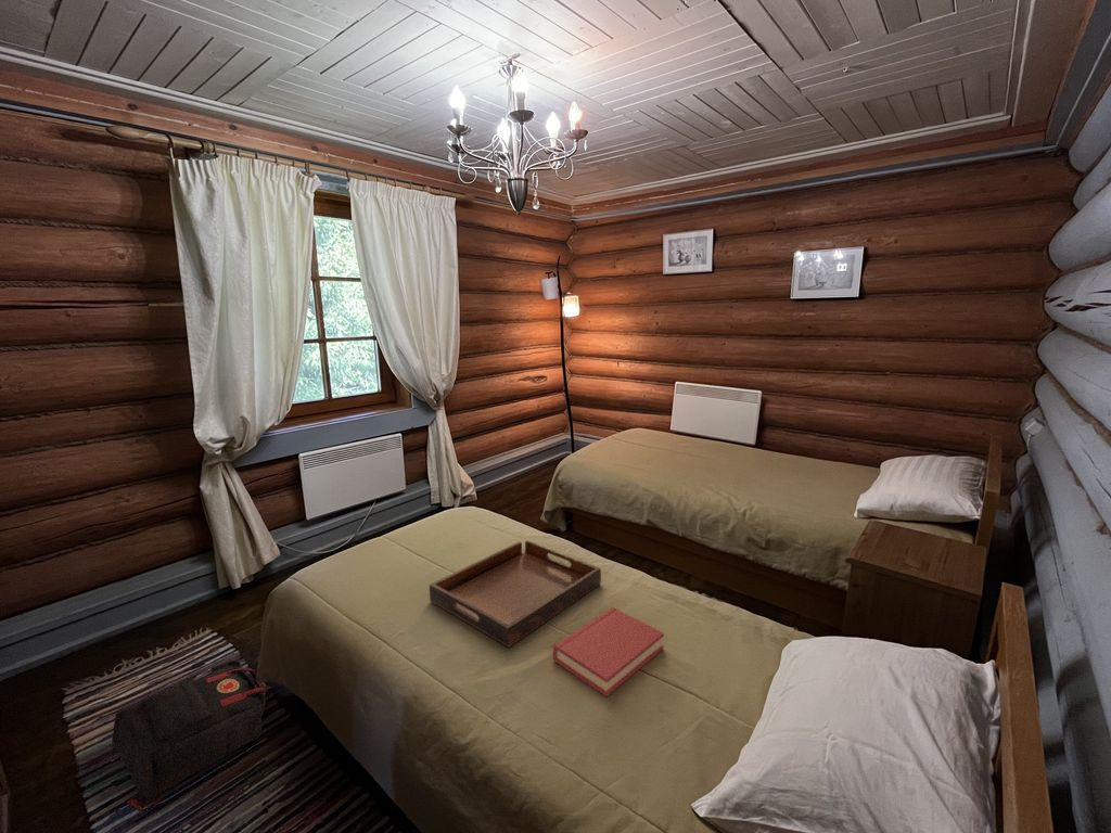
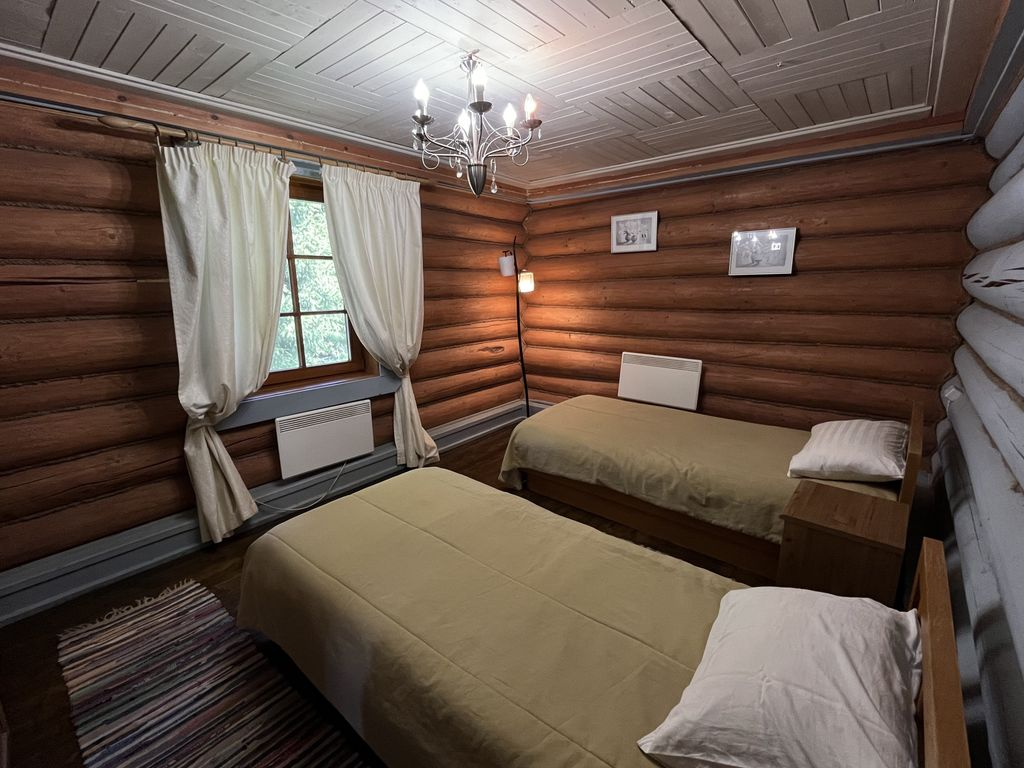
- hardback book [552,606,665,697]
- backpack [111,659,268,815]
- serving tray [429,539,602,649]
